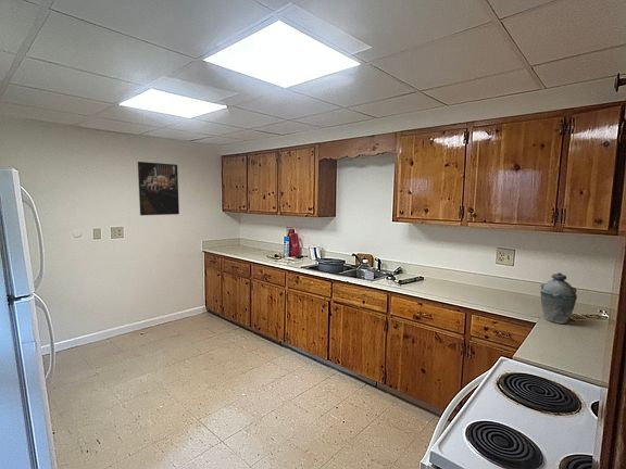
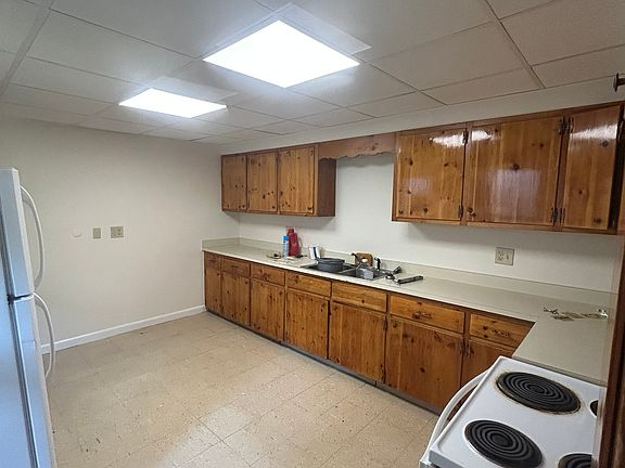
- kettle [539,271,578,325]
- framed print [137,161,180,216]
